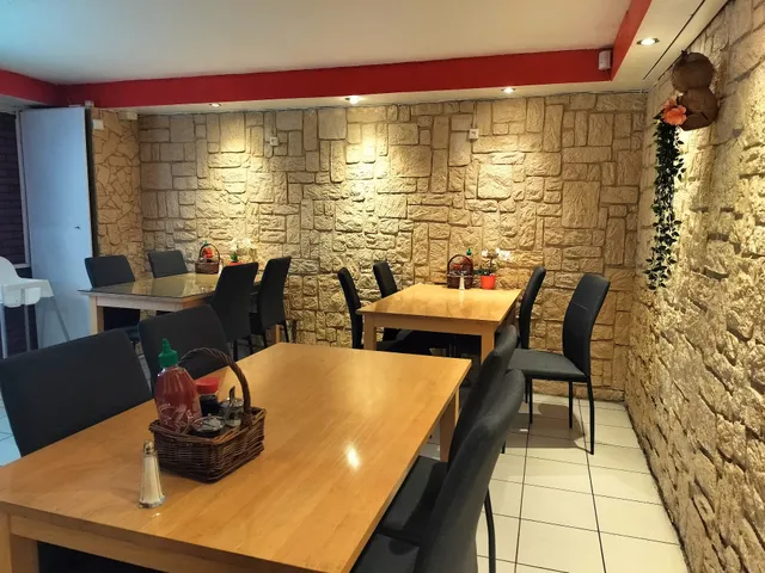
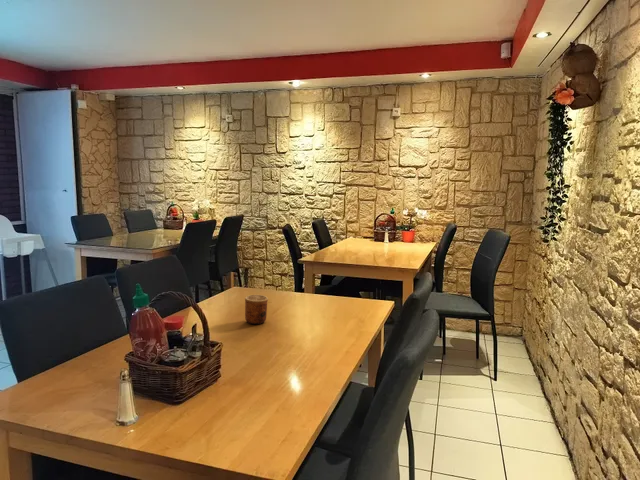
+ cup [244,294,269,325]
